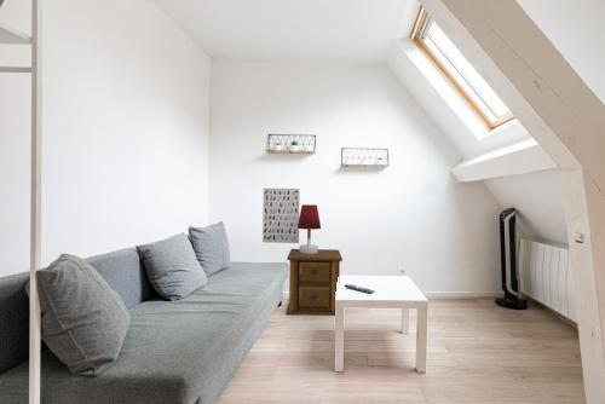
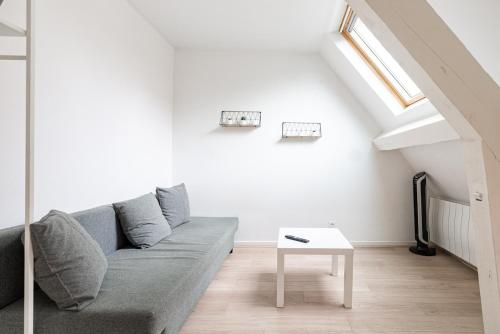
- side table [286,248,344,317]
- table lamp [298,203,322,254]
- wall art [261,187,301,244]
